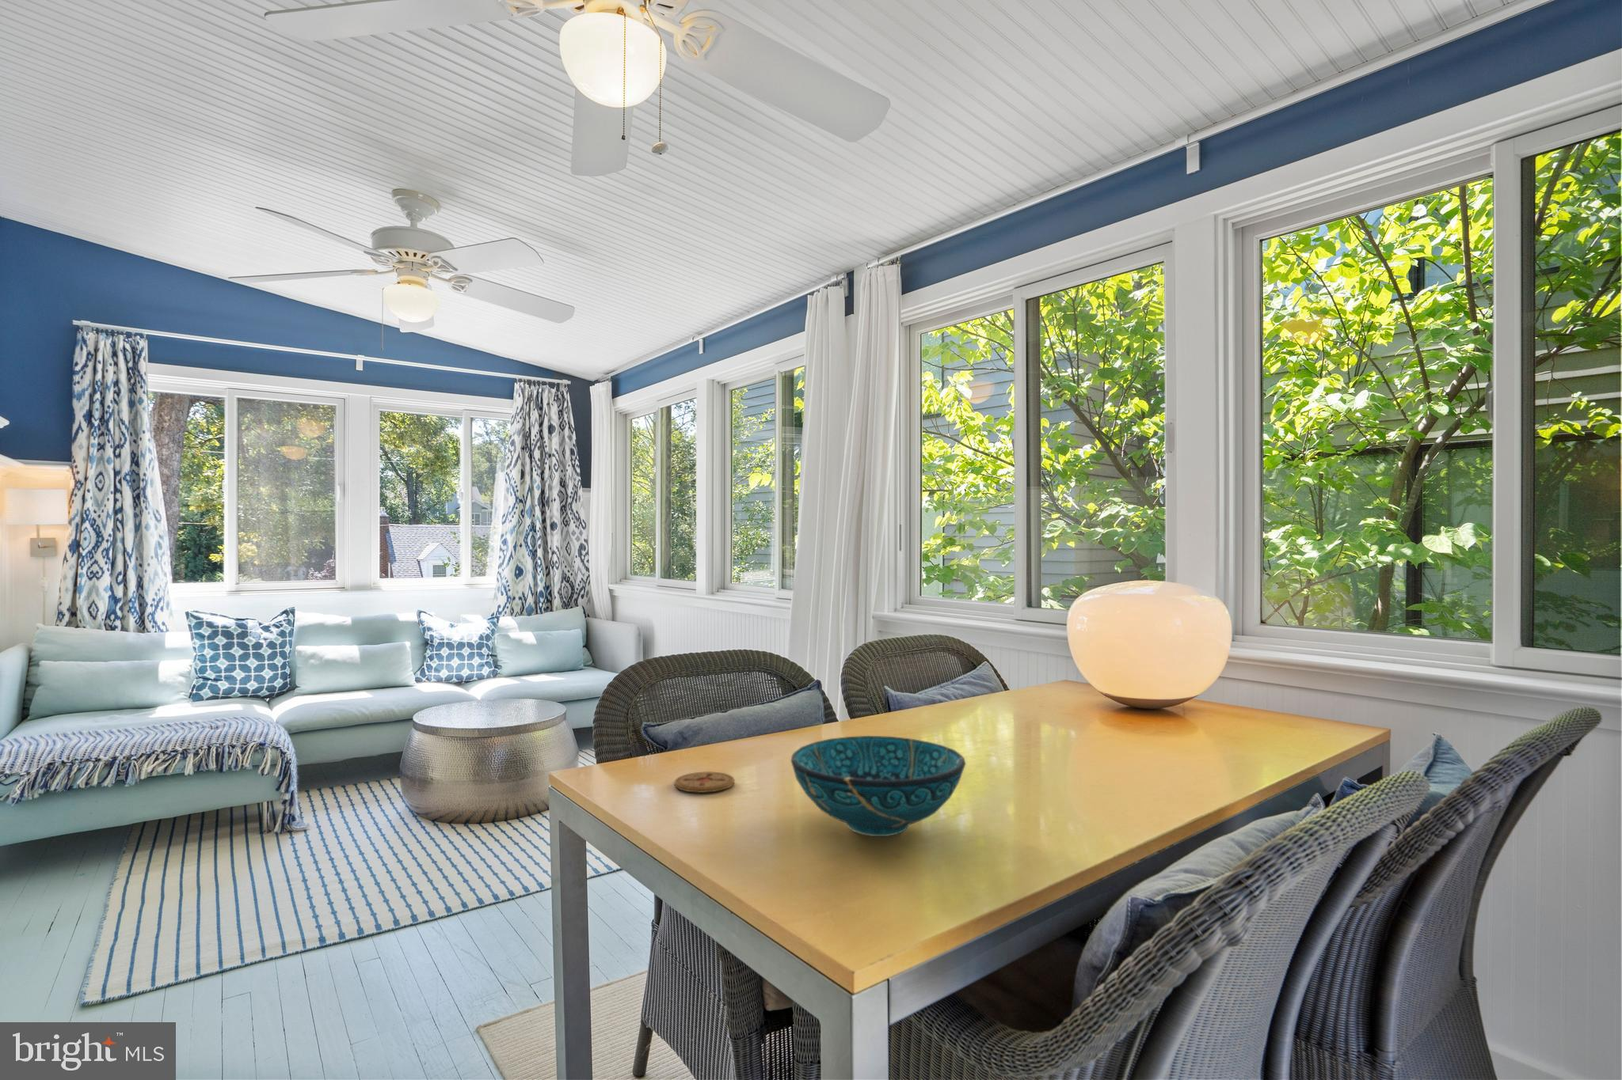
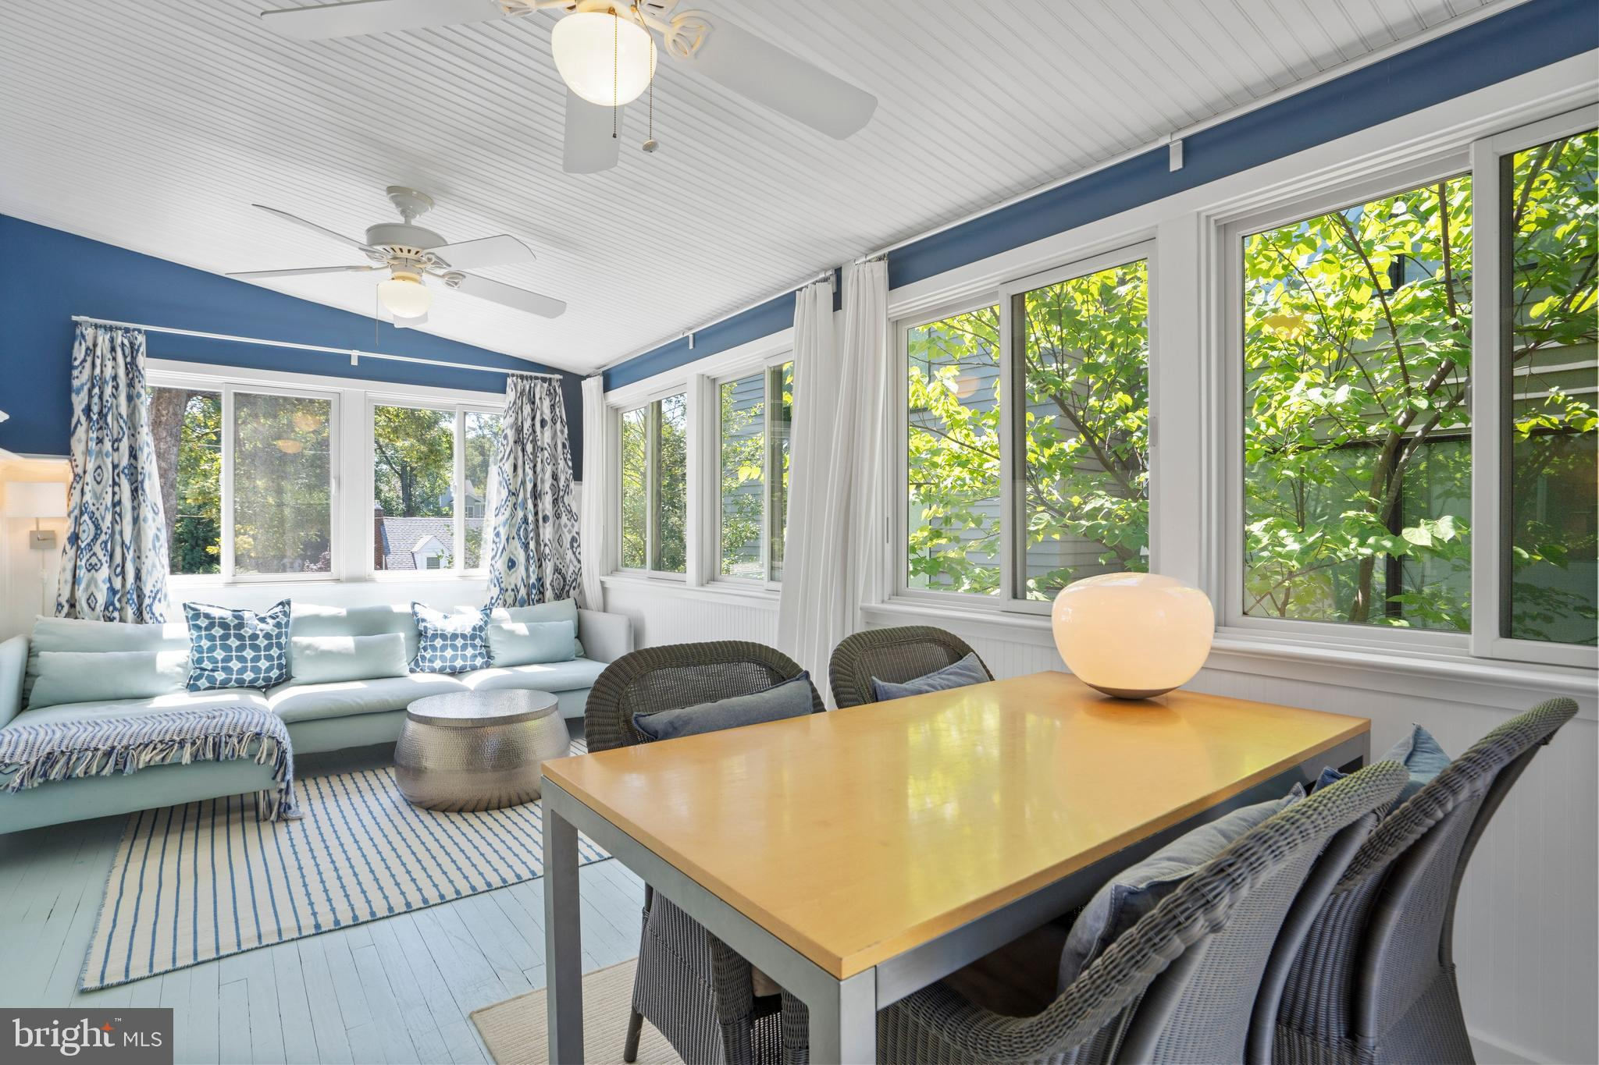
- decorative bowl [790,735,967,837]
- coaster [673,770,734,793]
